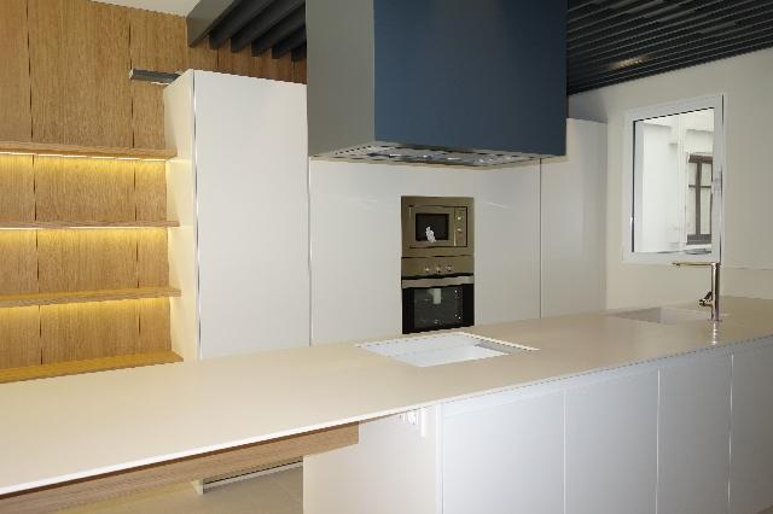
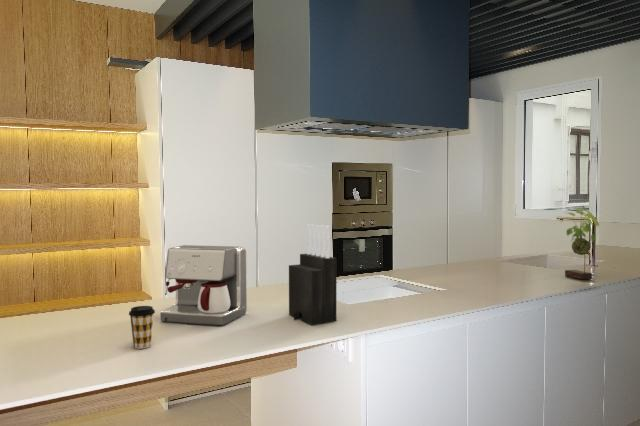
+ coffee maker [160,244,248,326]
+ plant [564,207,600,281]
+ knife block [288,223,337,326]
+ coffee cup [128,305,156,350]
